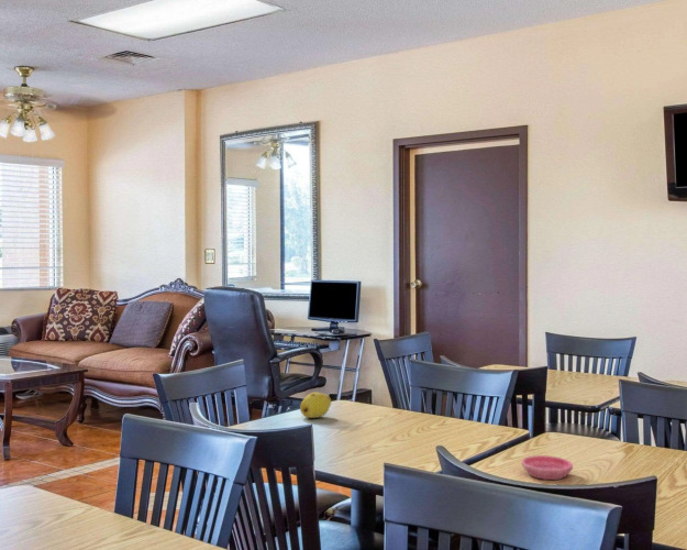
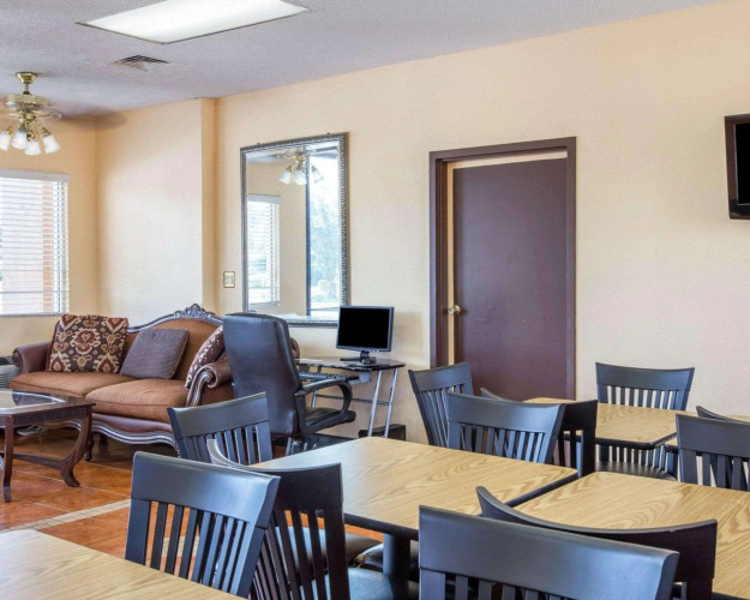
- saucer [521,454,574,481]
- fruit [299,392,332,419]
